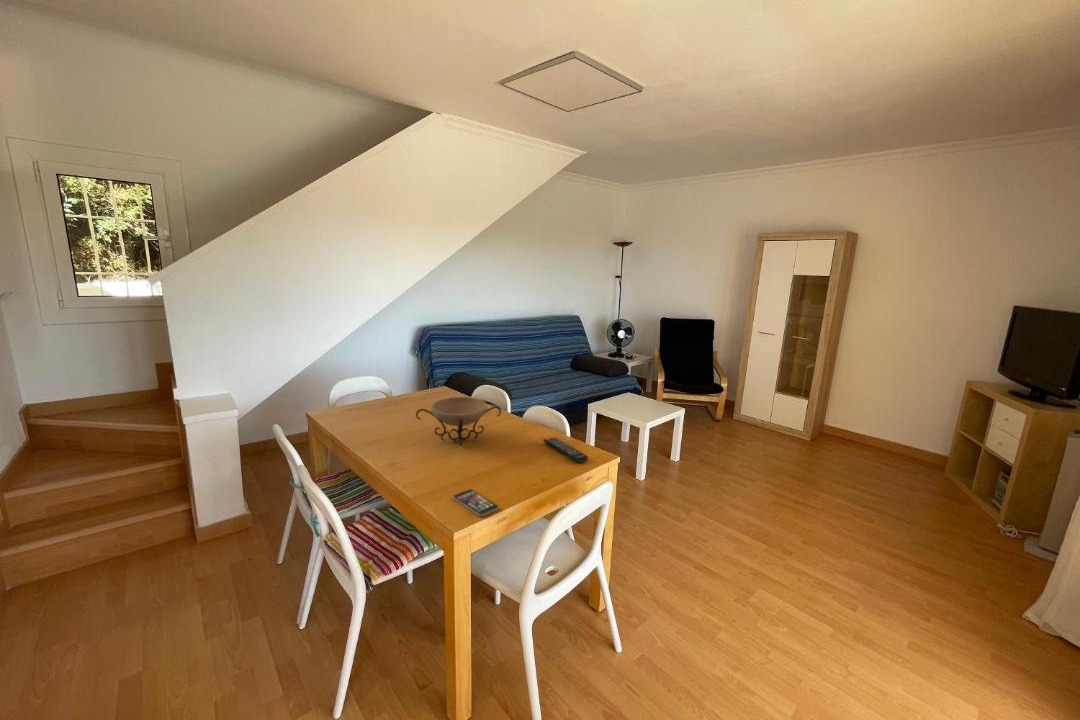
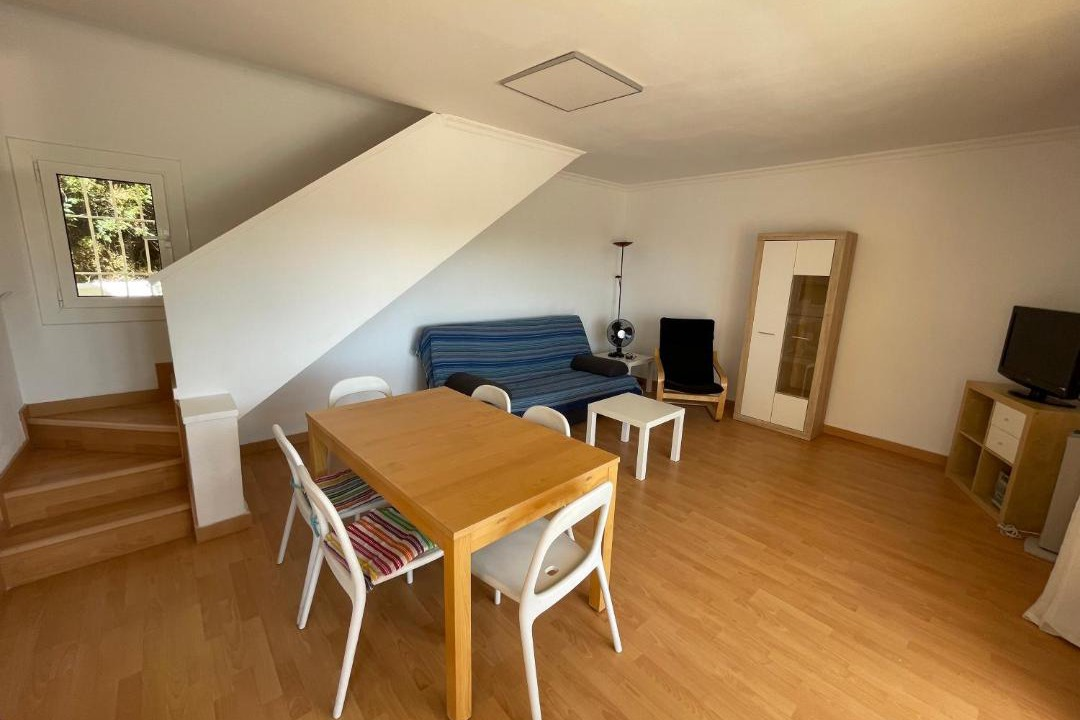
- decorative bowl [415,396,502,447]
- remote control [542,436,589,464]
- smartphone [452,488,499,518]
